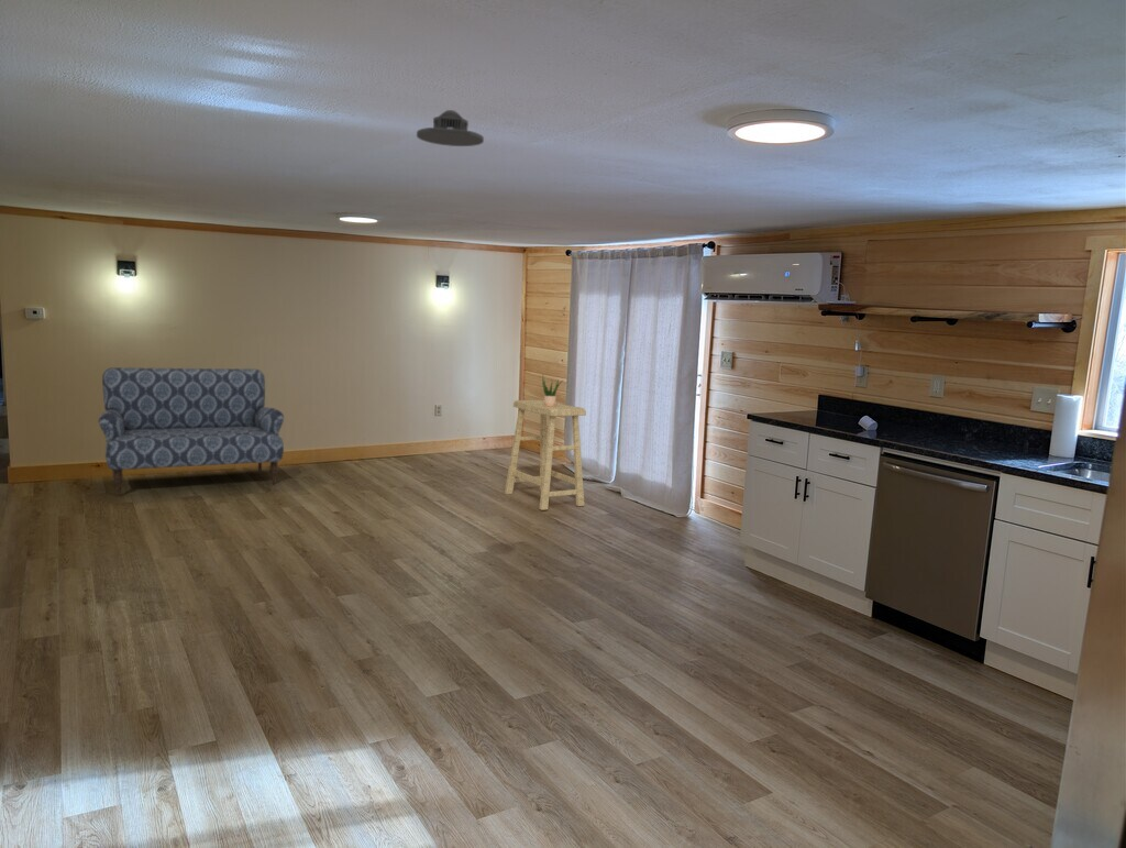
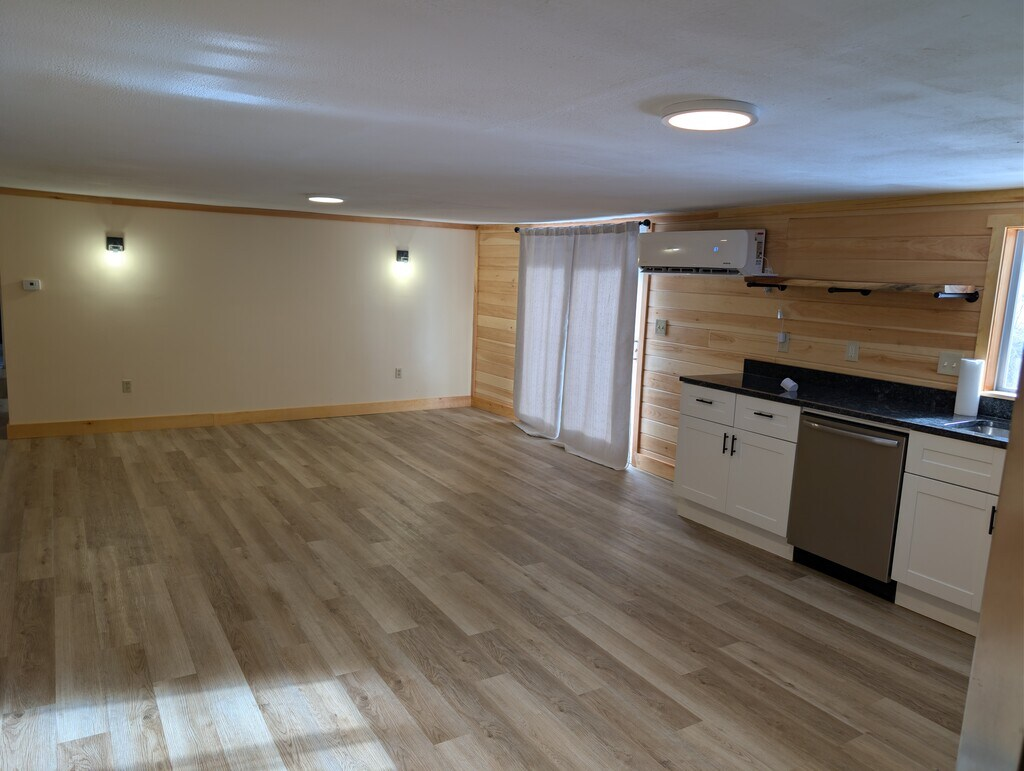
- stool [504,399,587,511]
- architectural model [416,109,485,147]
- potted plant [541,375,563,407]
- sofa [98,366,285,496]
